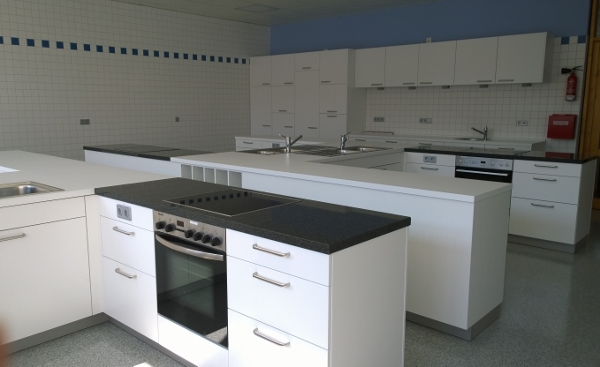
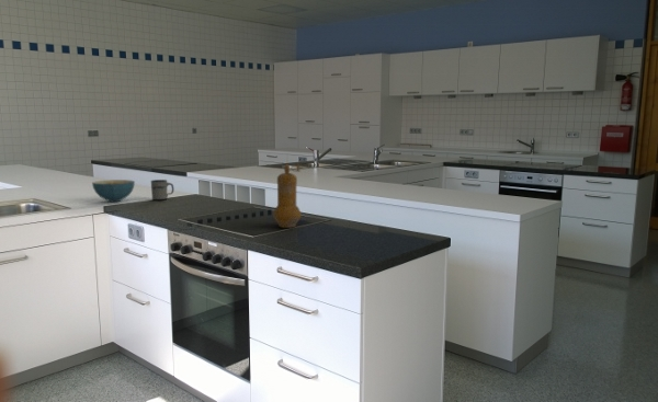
+ mug [150,179,174,202]
+ pepper mill [272,163,303,229]
+ cereal bowl [91,179,136,203]
